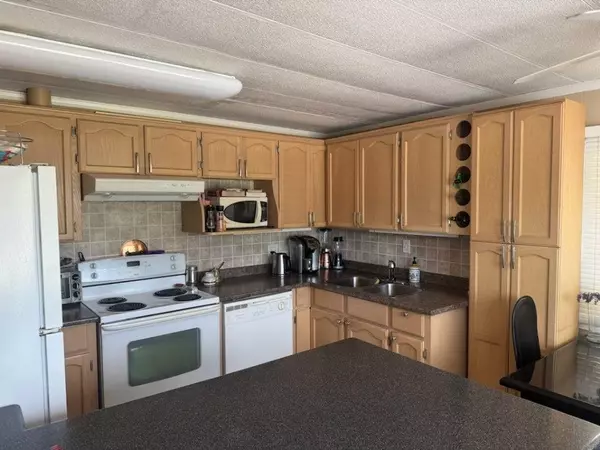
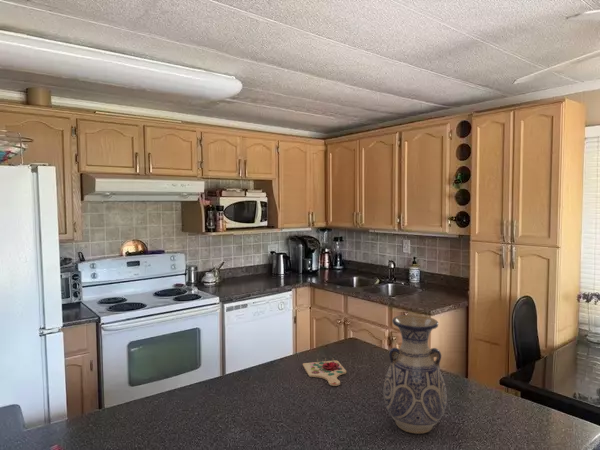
+ vase [383,314,448,434]
+ cutting board [302,357,347,387]
